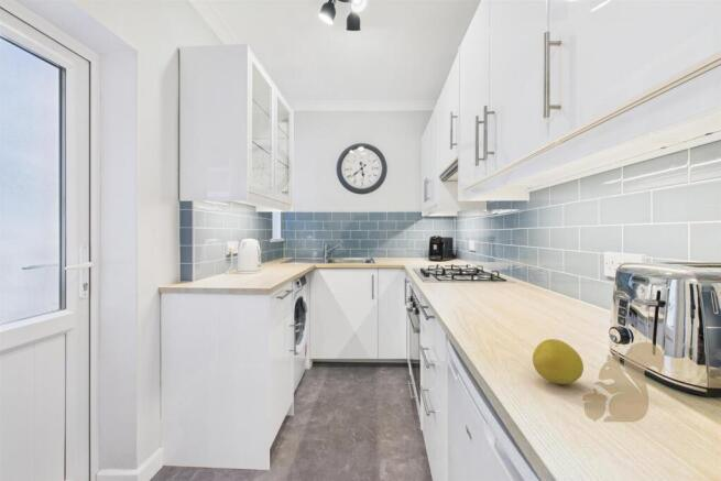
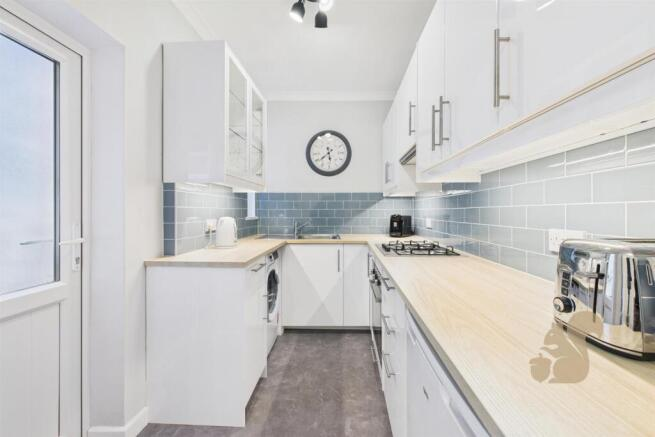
- lemon [532,338,585,385]
